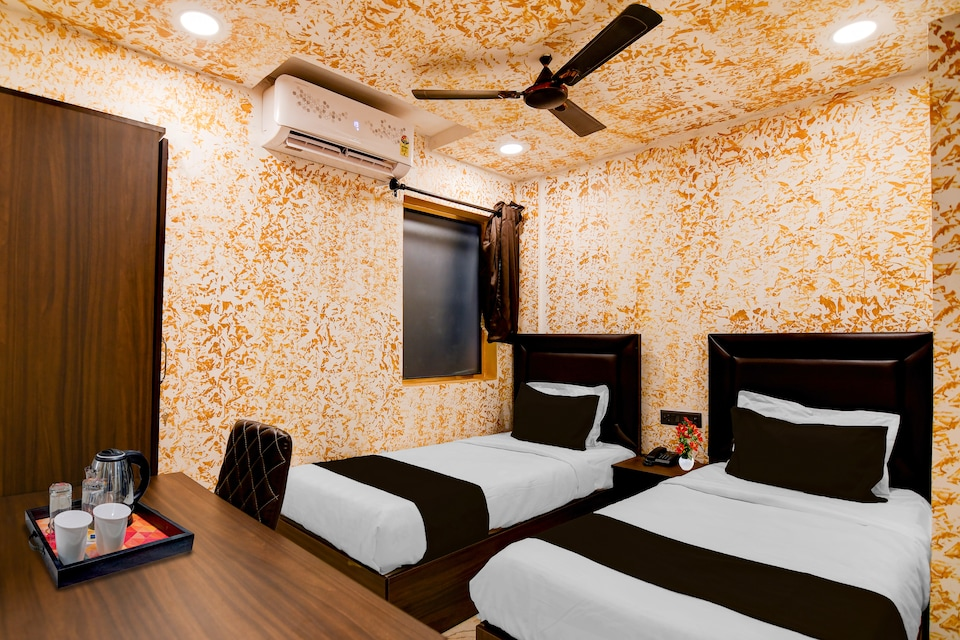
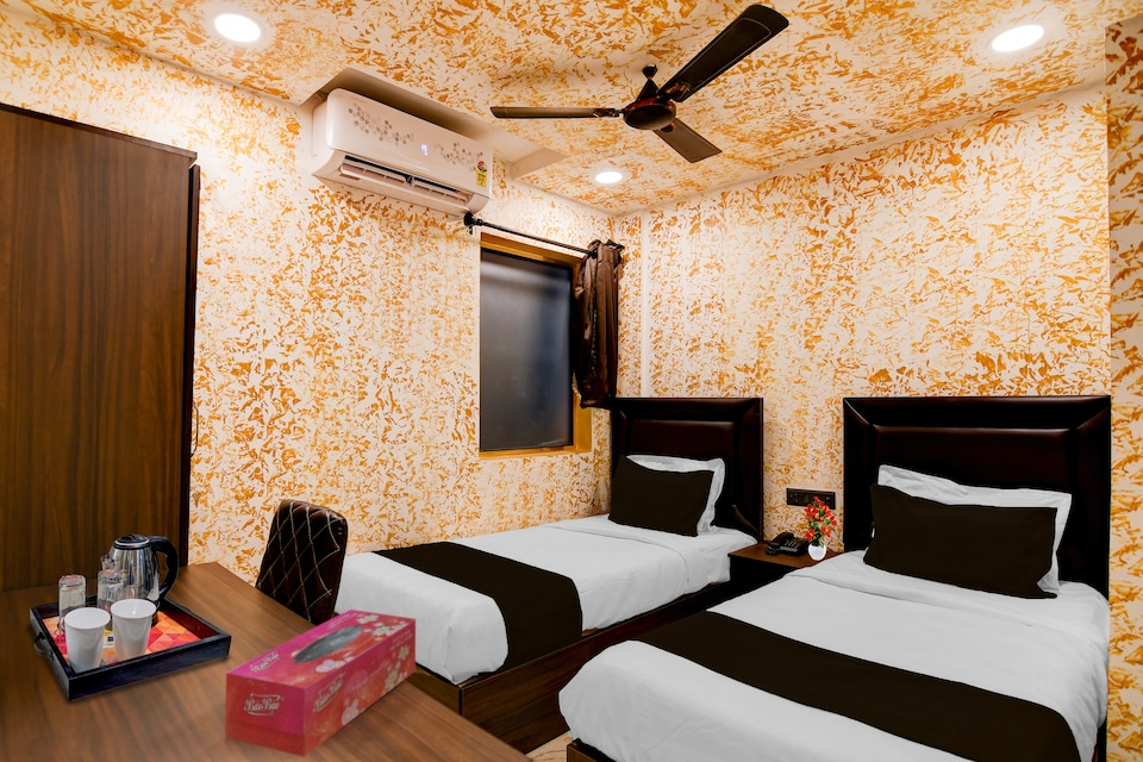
+ tissue box [224,608,417,758]
